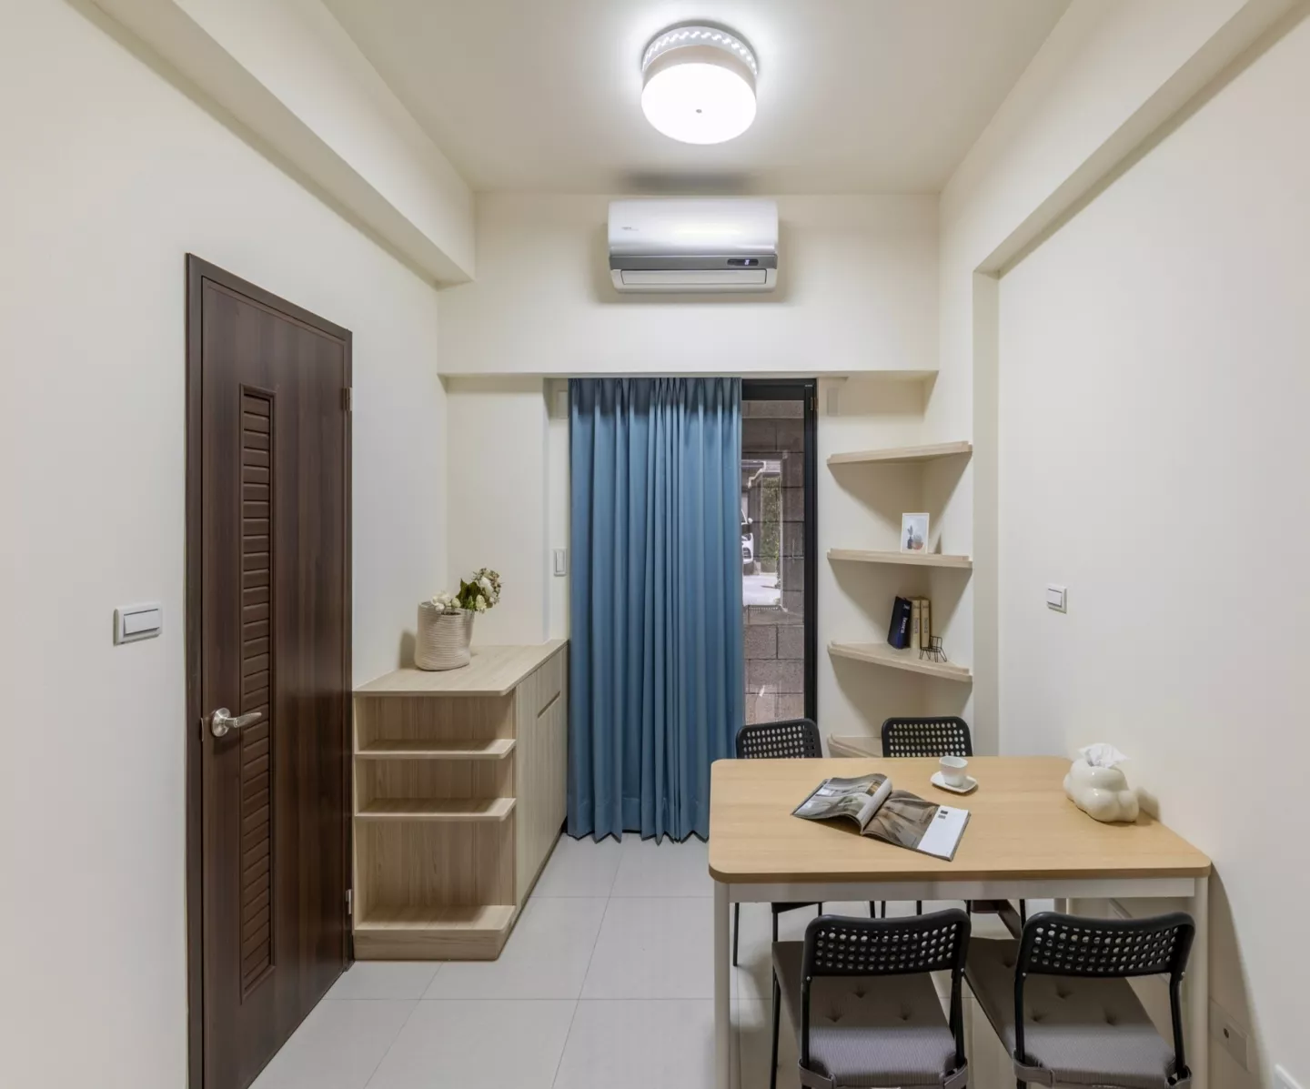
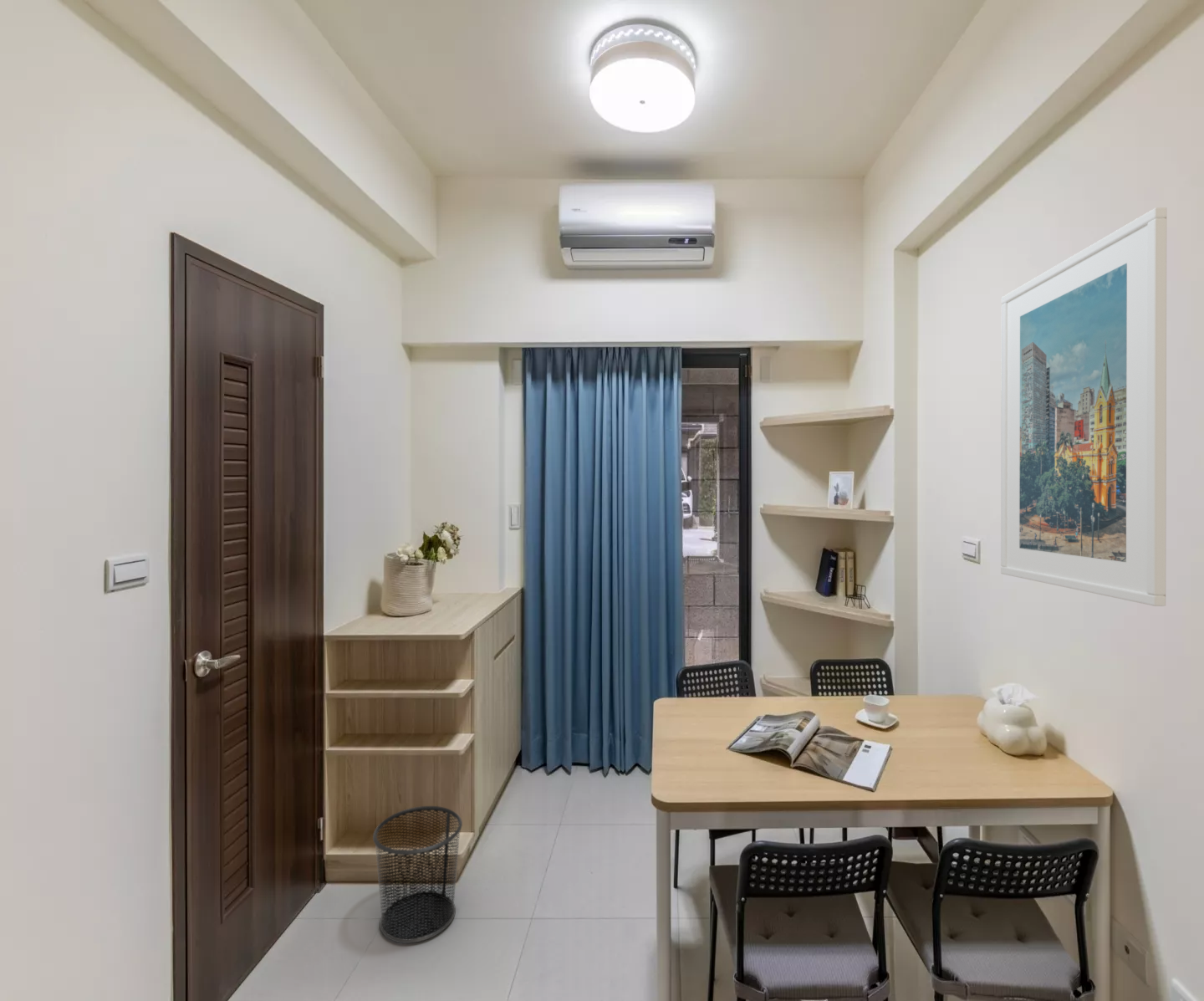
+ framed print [1000,207,1167,607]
+ waste bin [372,805,463,944]
